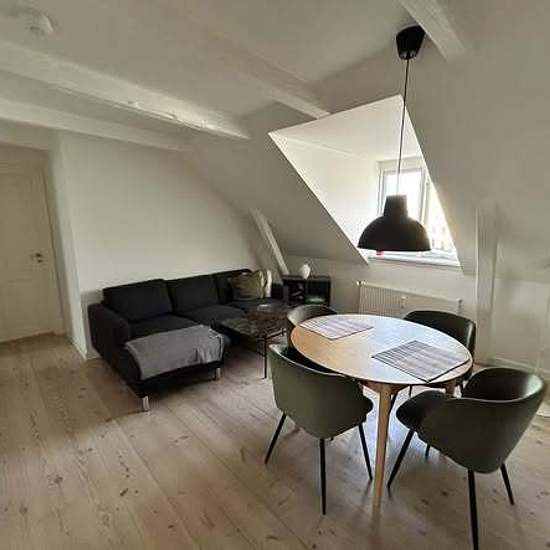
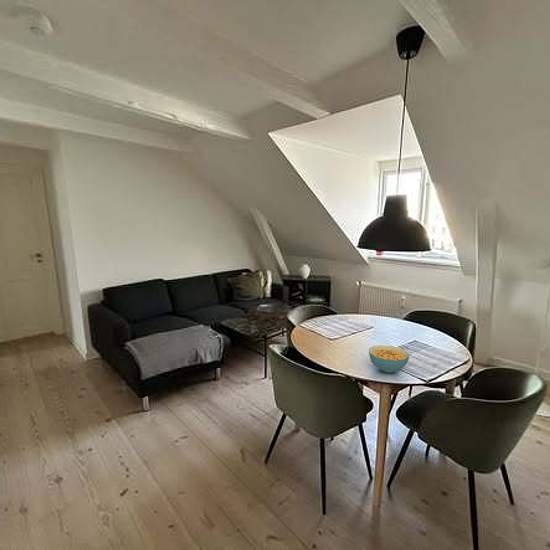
+ cereal bowl [368,344,410,374]
